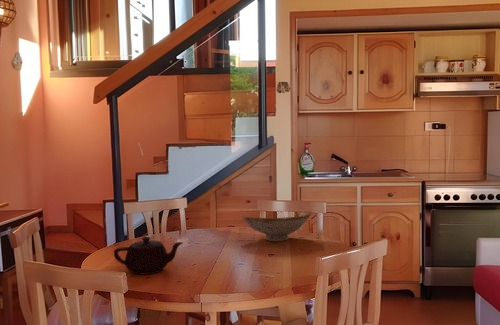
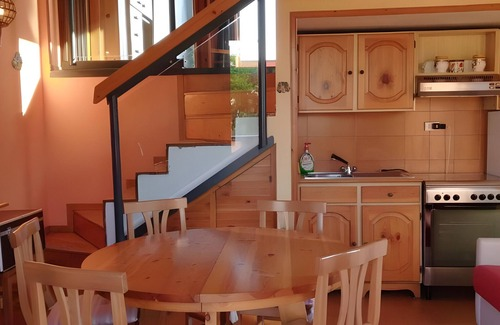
- teapot [113,236,184,275]
- bowl [241,211,313,242]
